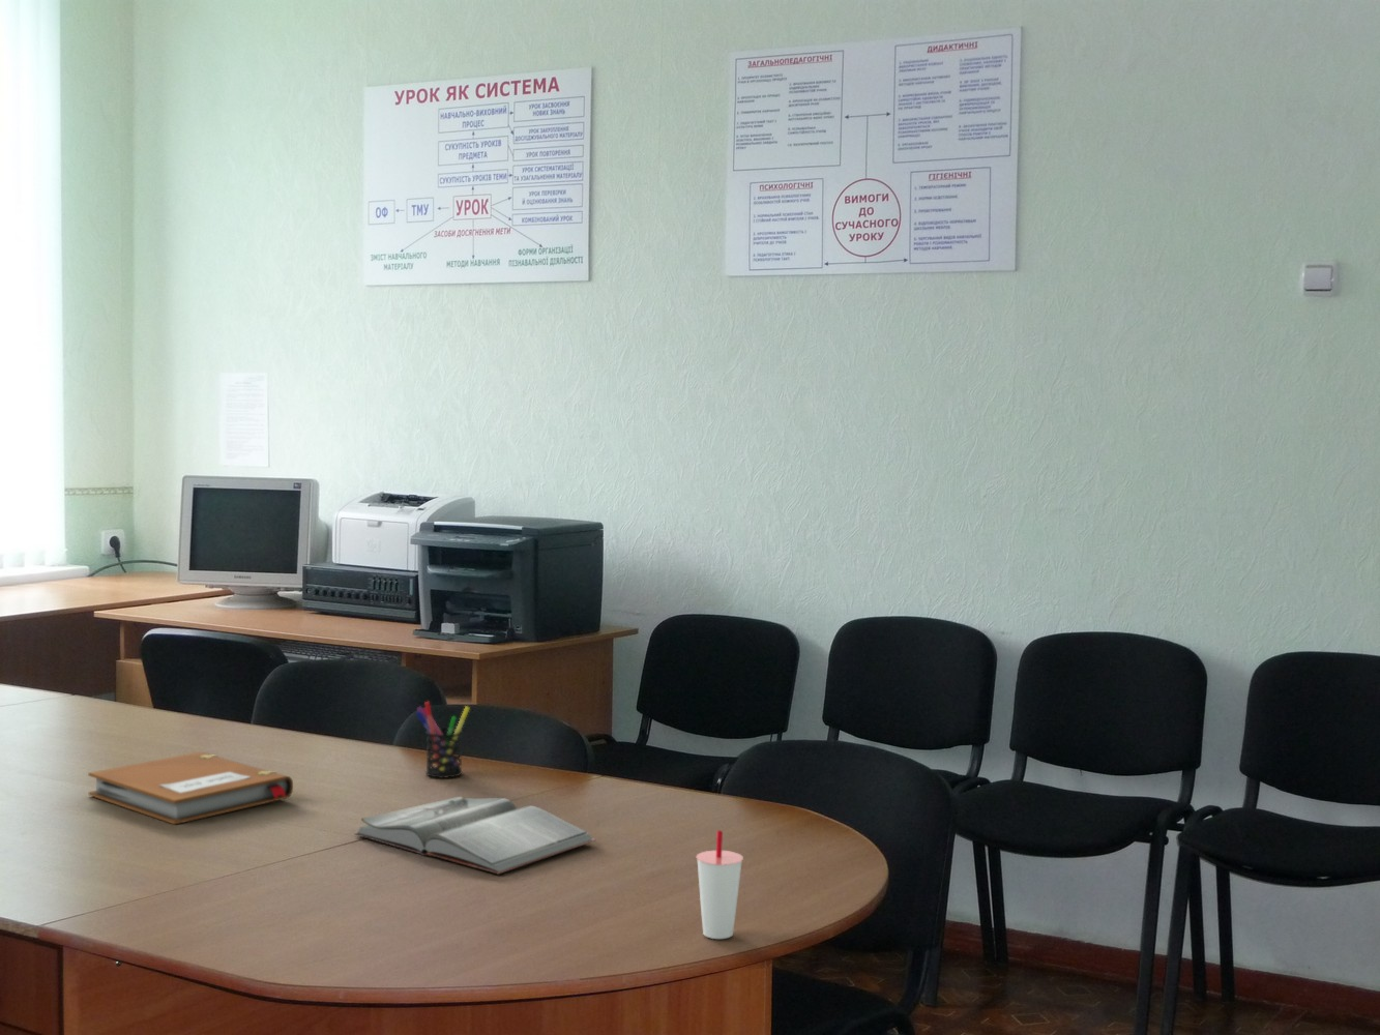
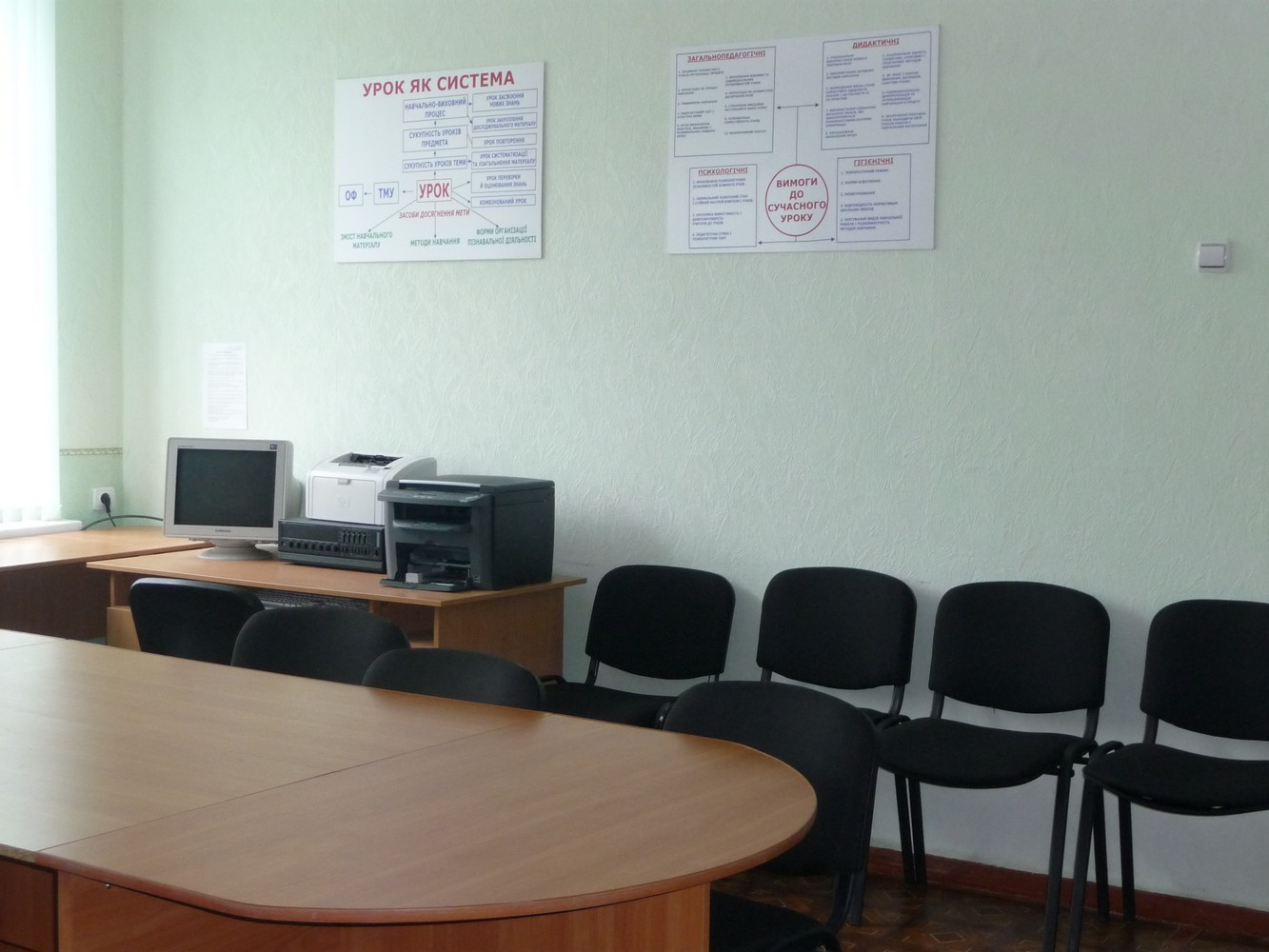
- cup [695,830,744,939]
- hardback book [355,796,596,875]
- notebook [87,751,294,825]
- pen holder [415,701,471,780]
